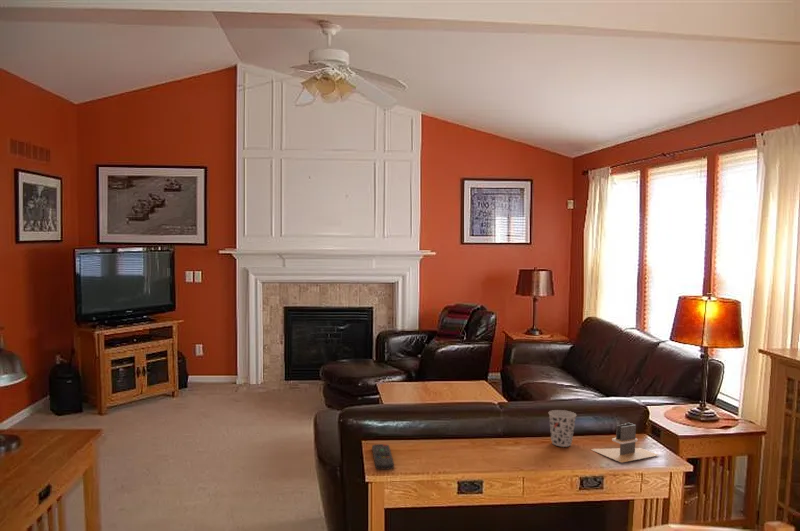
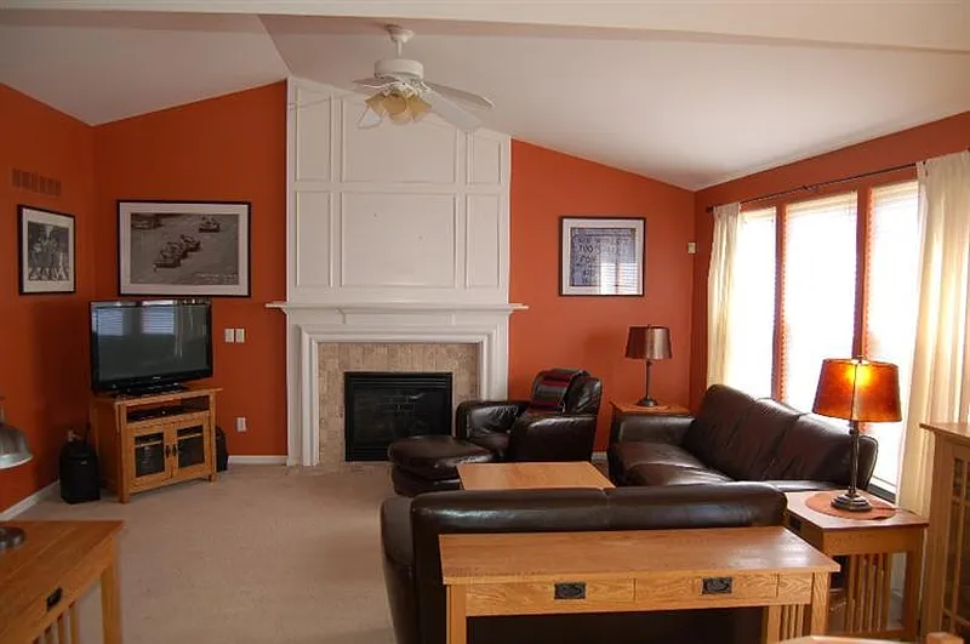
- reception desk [590,422,658,464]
- cup [548,409,577,448]
- remote control [371,443,395,471]
